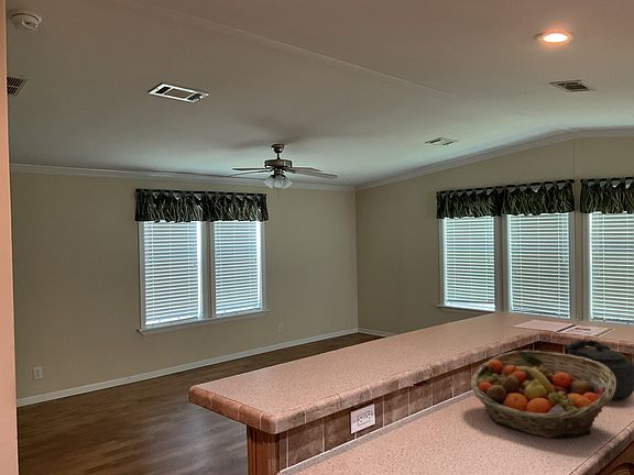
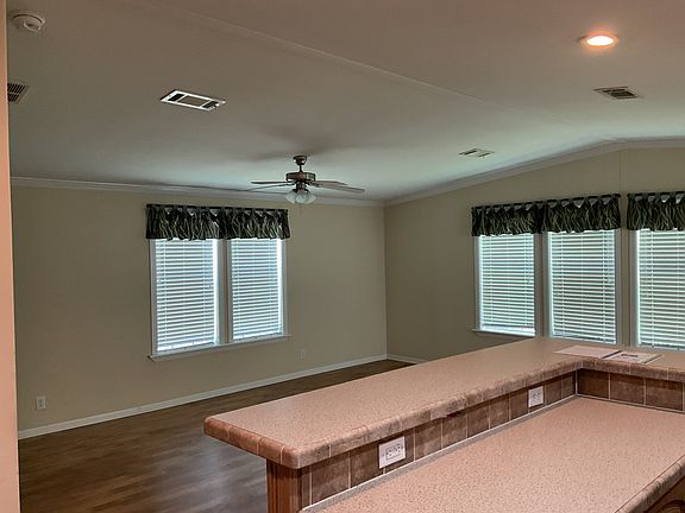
- kettle [564,339,634,401]
- fruit basket [469,350,616,440]
